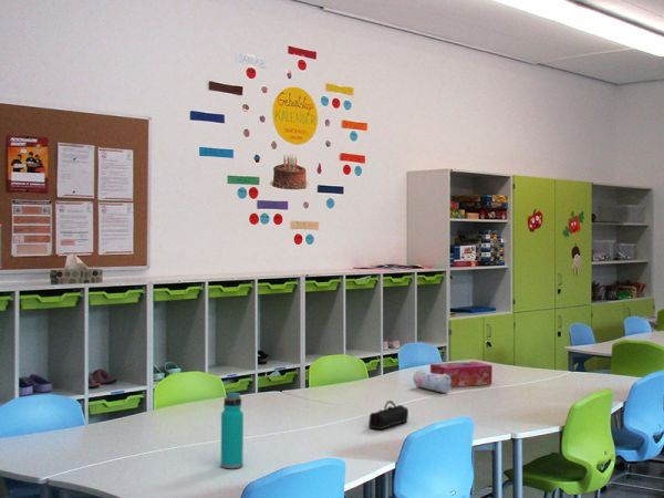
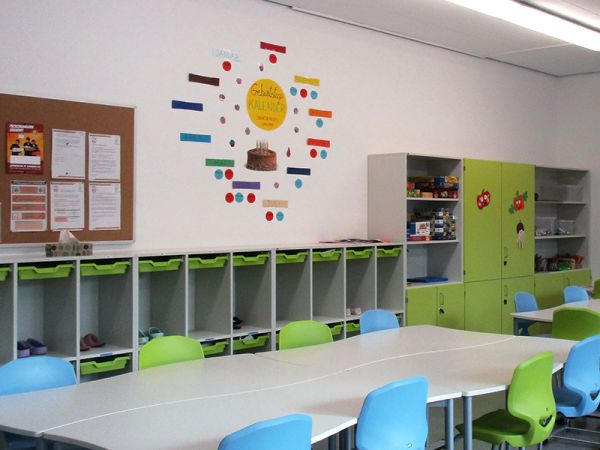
- tissue box [429,361,494,388]
- pencil case [412,369,453,394]
- water bottle [220,391,245,469]
- pencil case [367,400,409,430]
